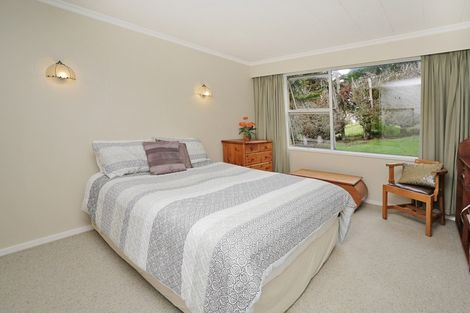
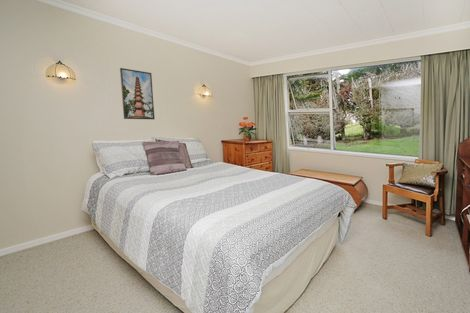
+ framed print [119,67,156,120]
